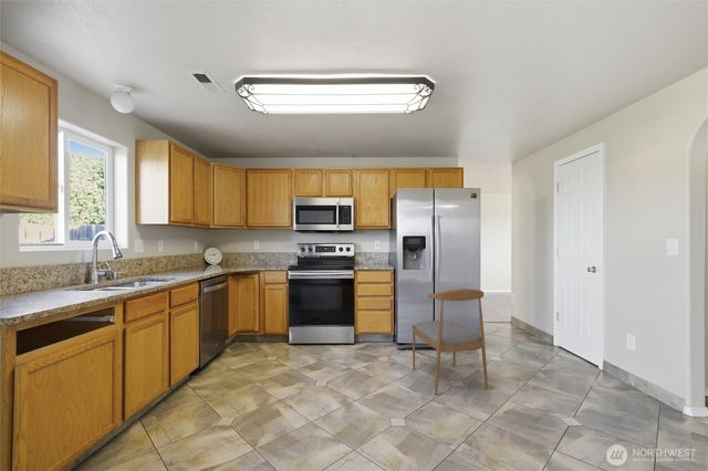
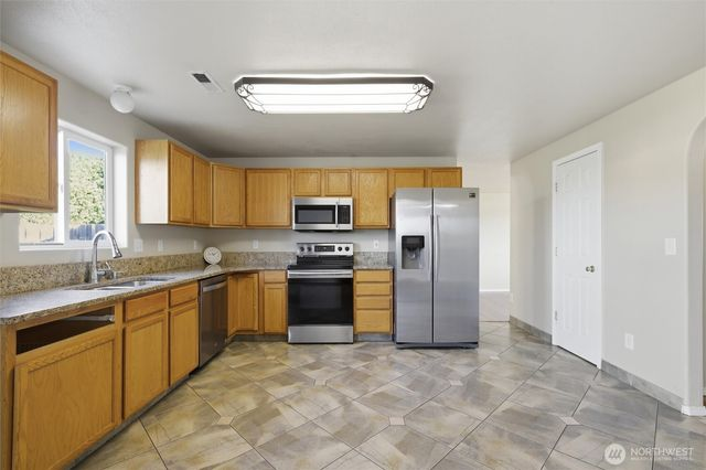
- dining chair [412,287,489,397]
